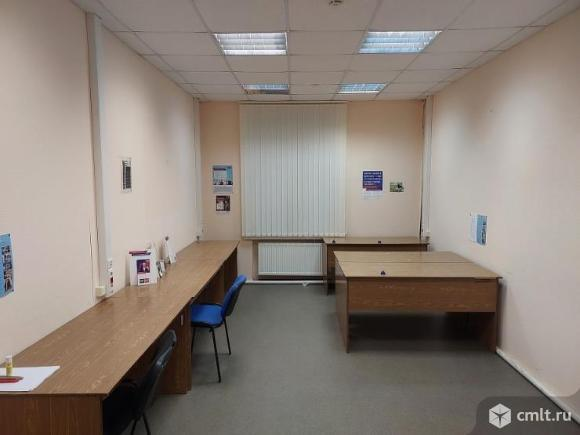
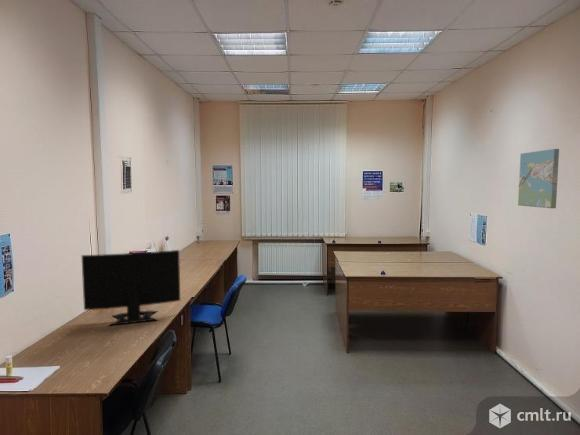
+ map [517,148,560,209]
+ computer monitor [81,249,181,327]
